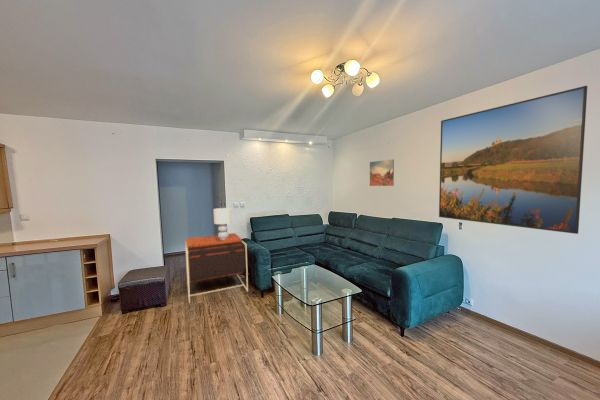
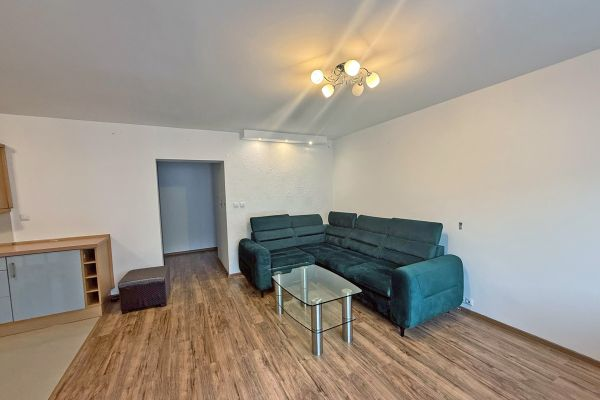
- lamp [213,207,232,240]
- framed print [438,85,588,235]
- side table [184,232,249,304]
- wall art [369,158,395,187]
